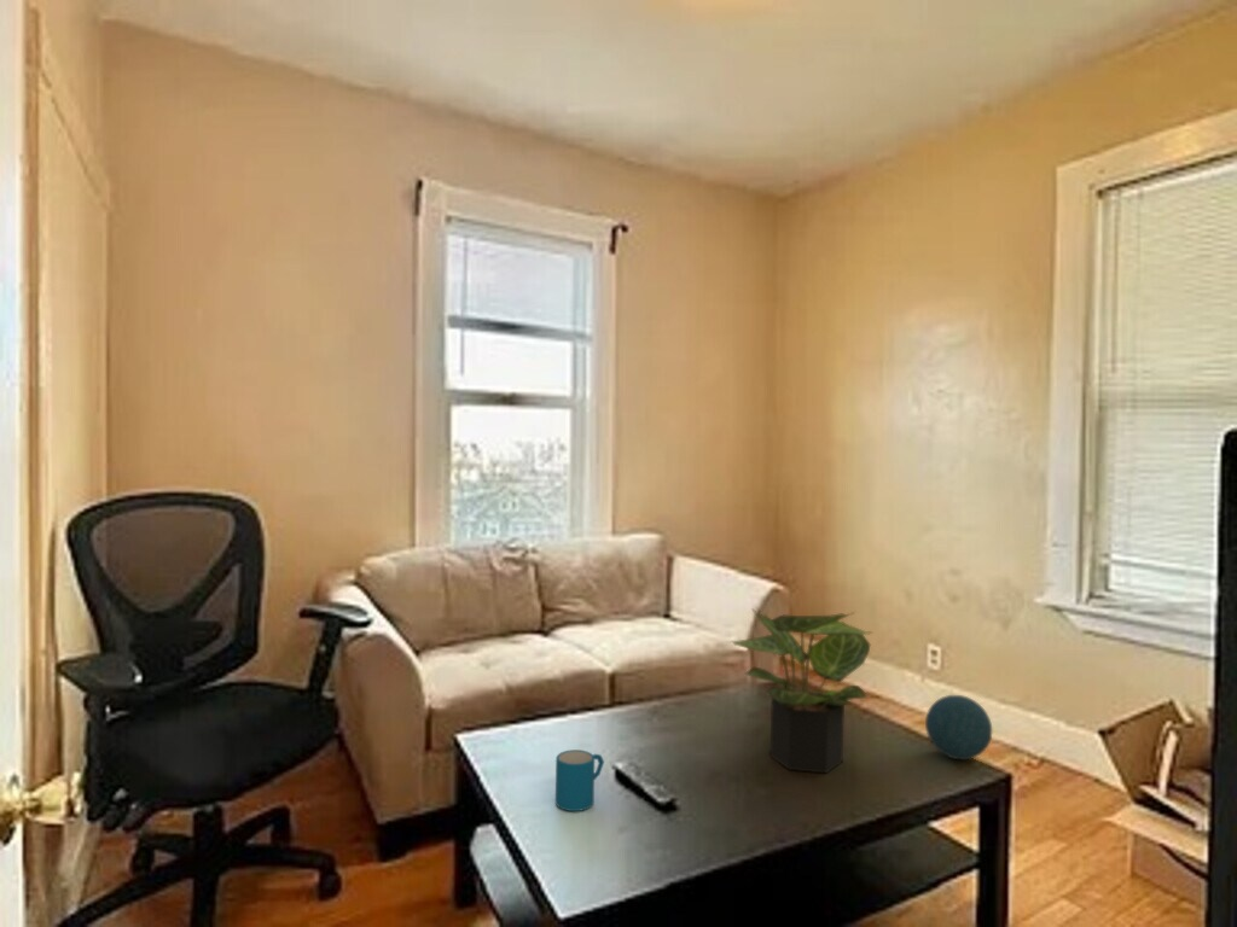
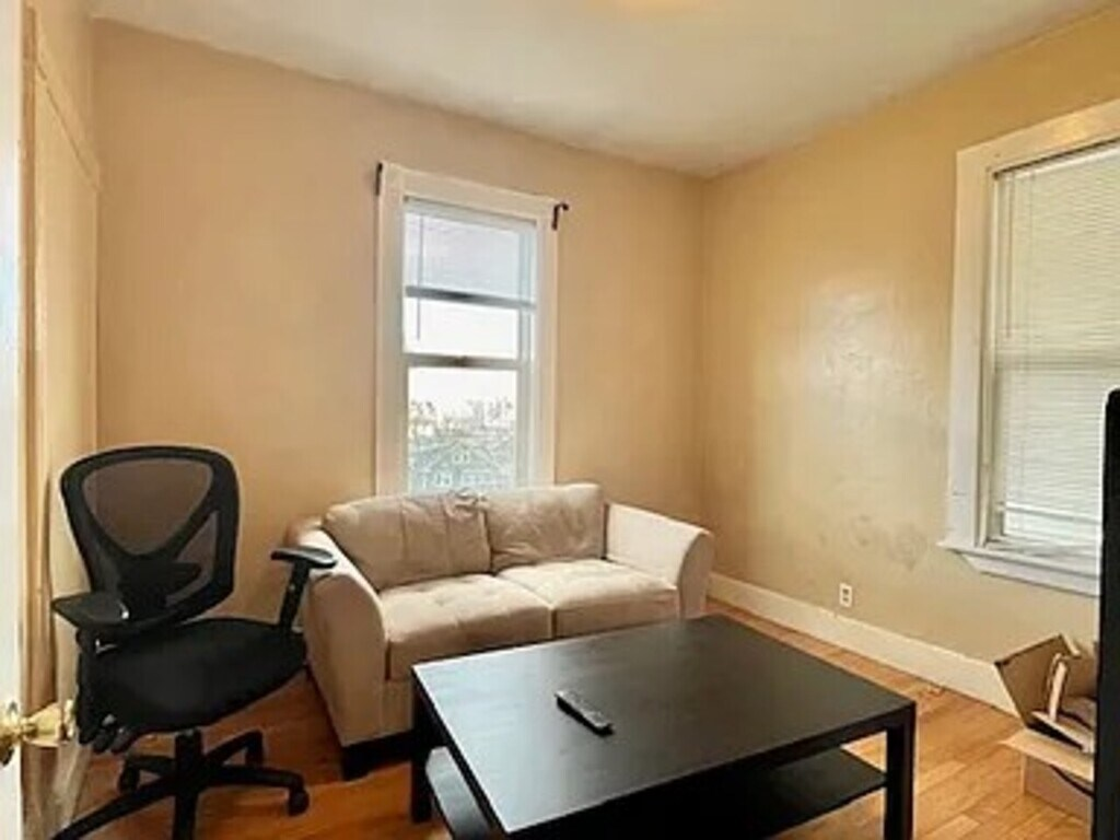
- decorative orb [924,694,993,760]
- mug [554,748,605,812]
- potted plant [728,607,875,775]
